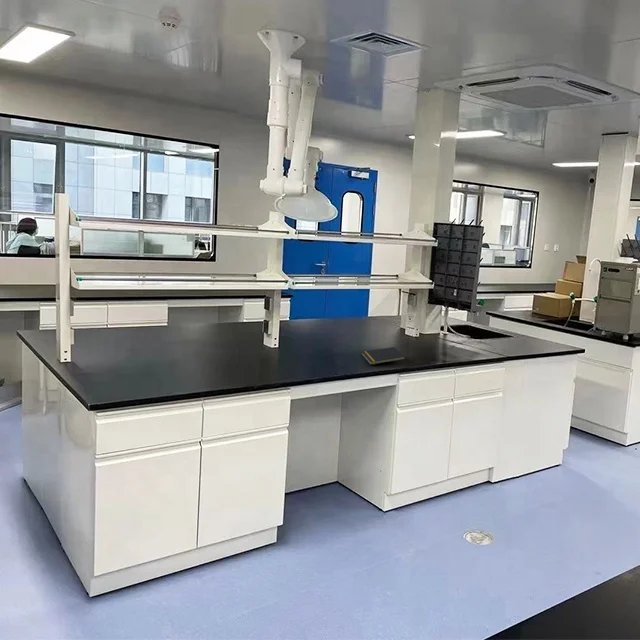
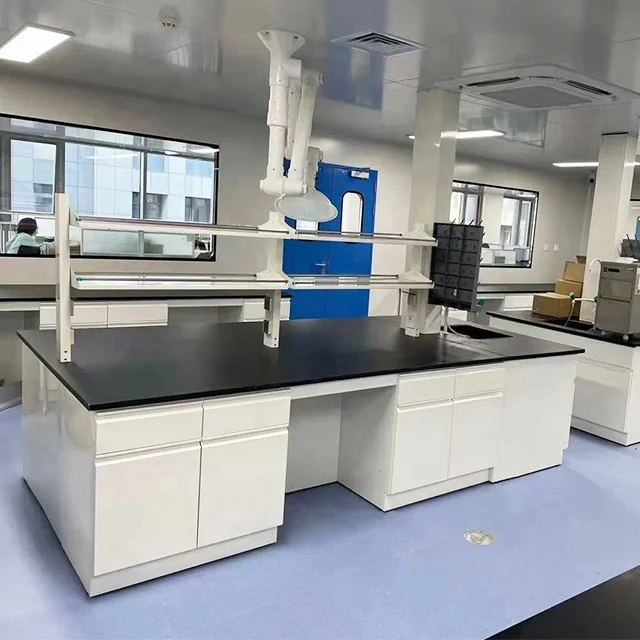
- notepad [361,346,407,366]
